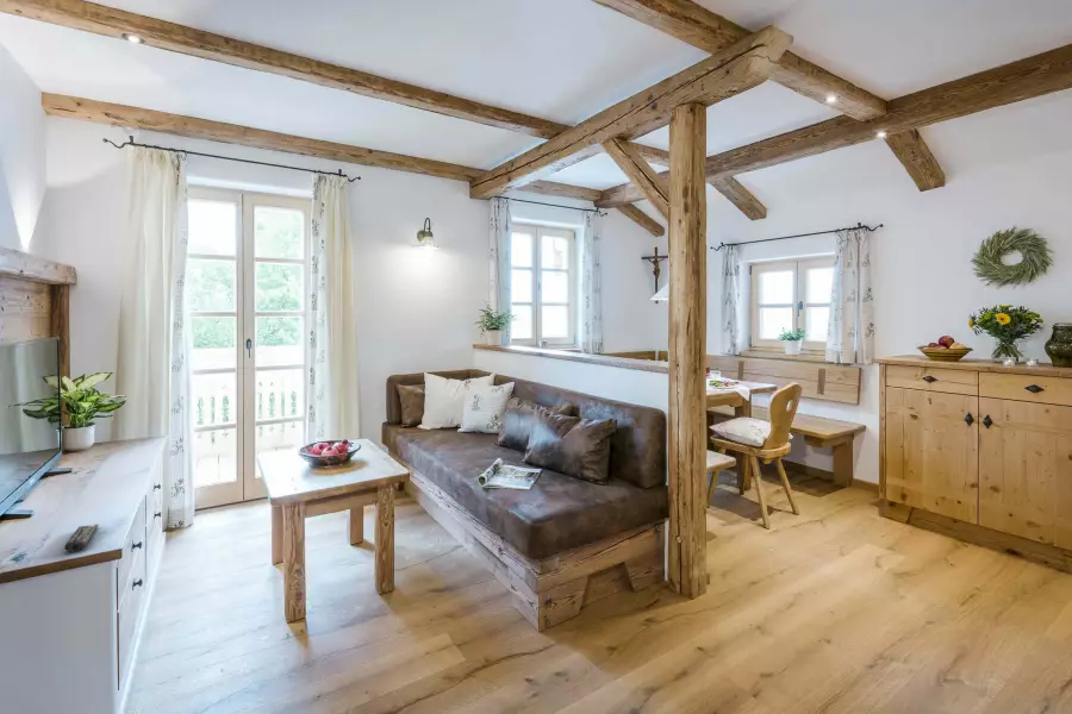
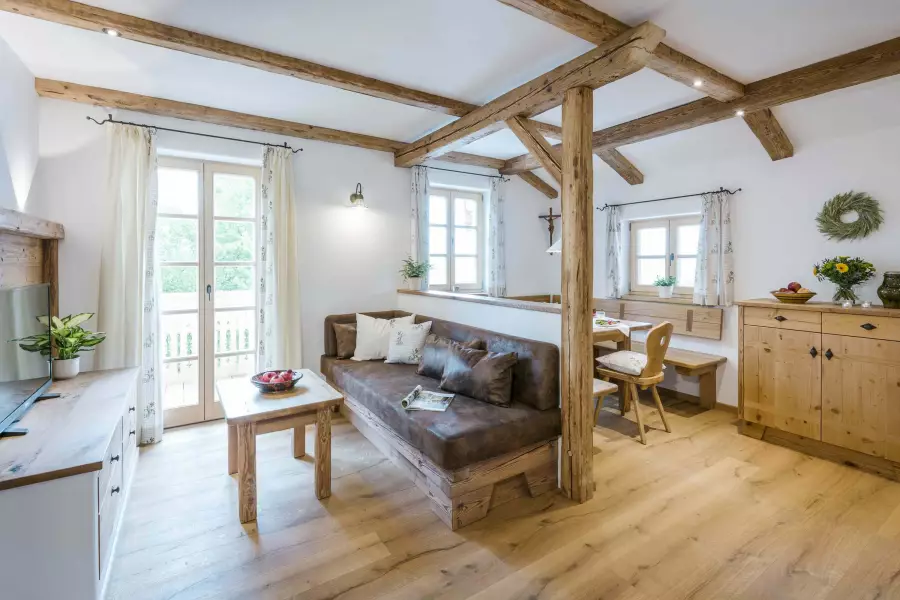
- remote control [63,522,100,553]
